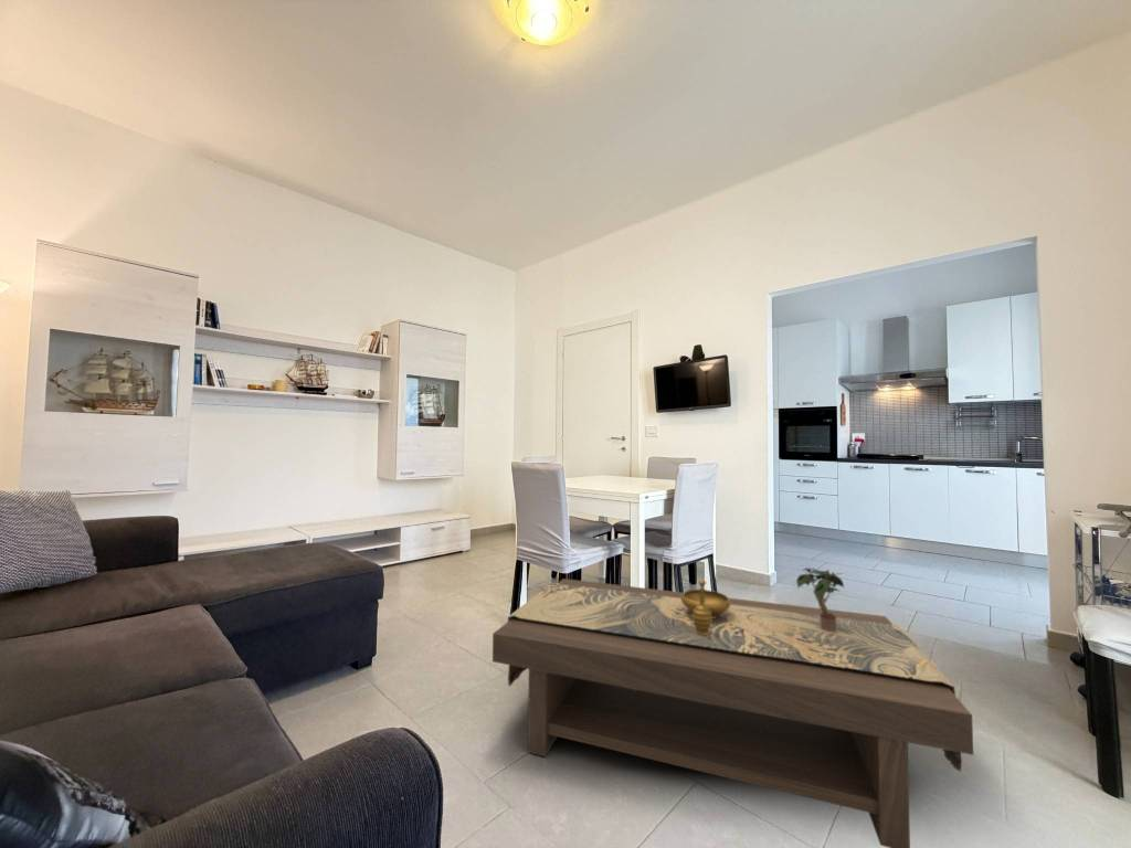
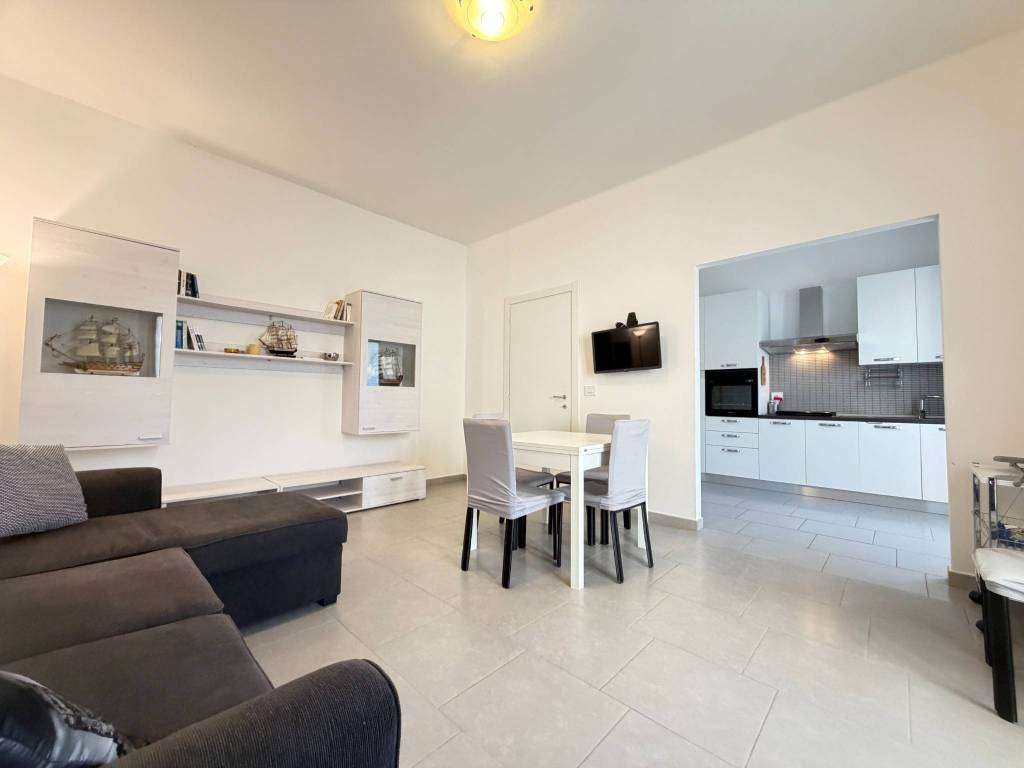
- coffee table [491,577,974,848]
- potted plant [795,568,846,632]
- decorative bowl [681,579,731,635]
